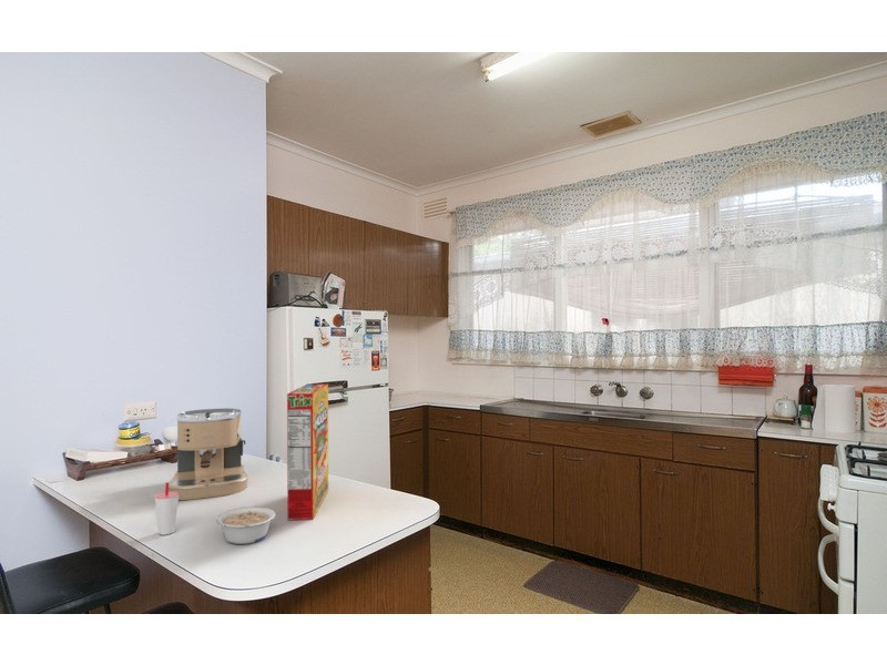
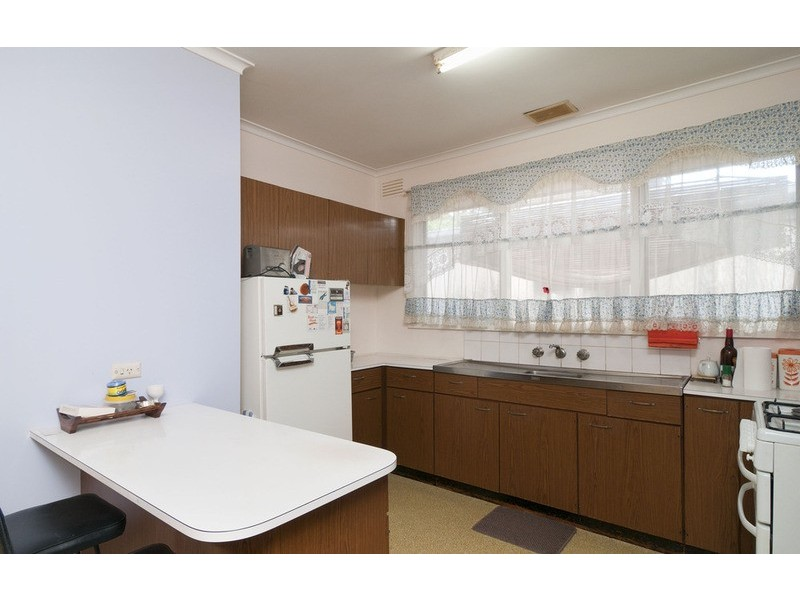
- cereal box [286,383,329,521]
- legume [215,505,276,545]
- cup [153,481,180,535]
- coffee maker [167,407,249,501]
